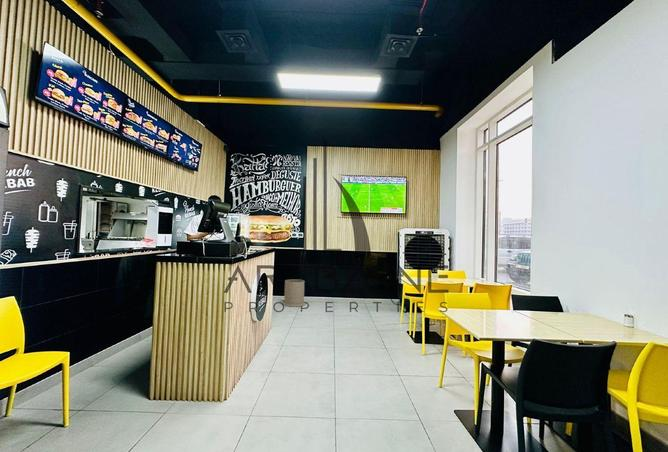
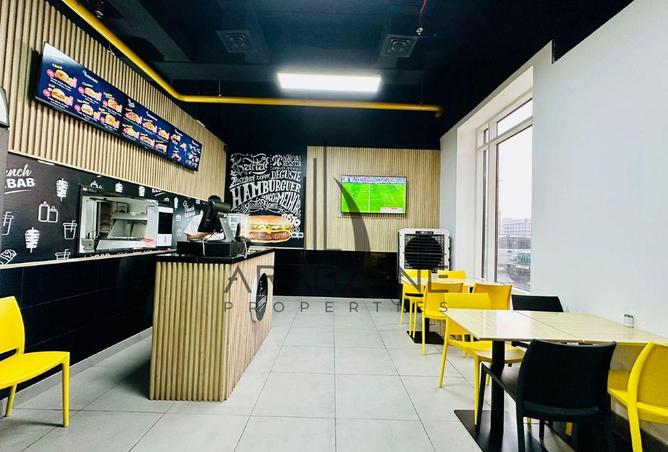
- trash can [282,279,306,308]
